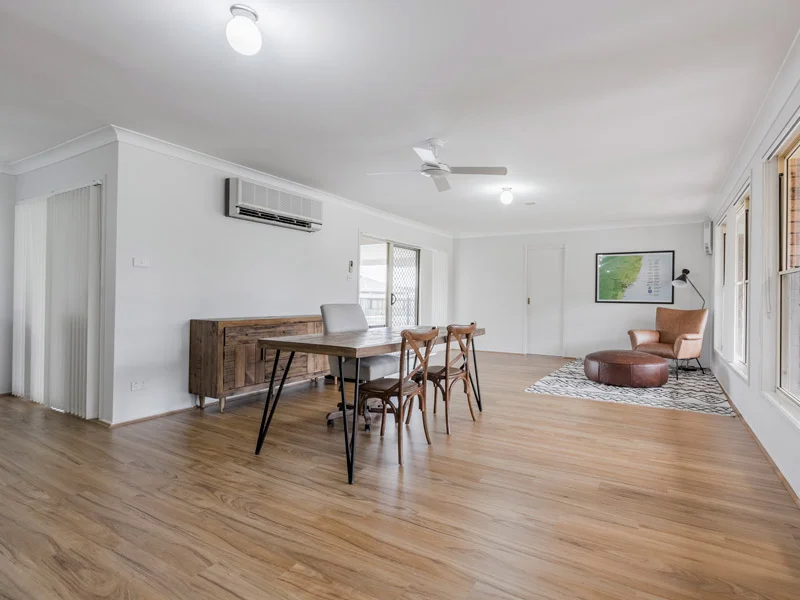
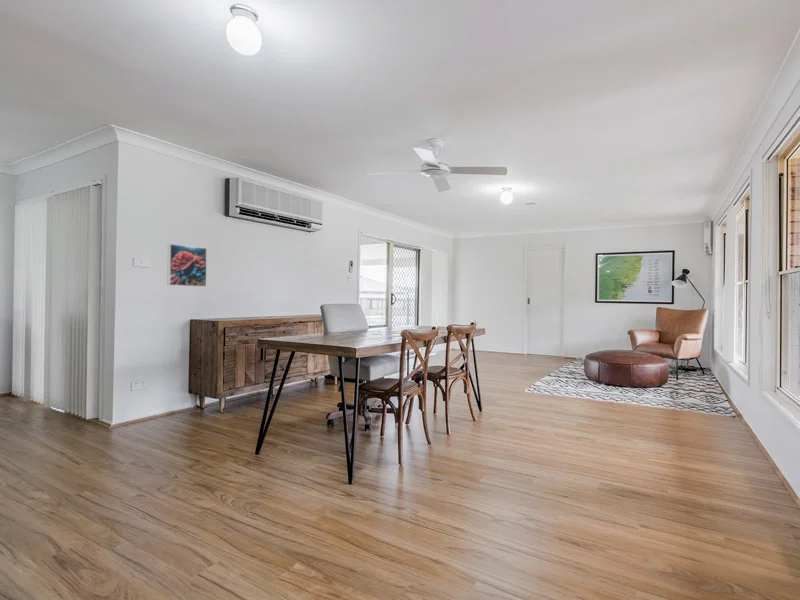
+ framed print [167,243,208,288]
